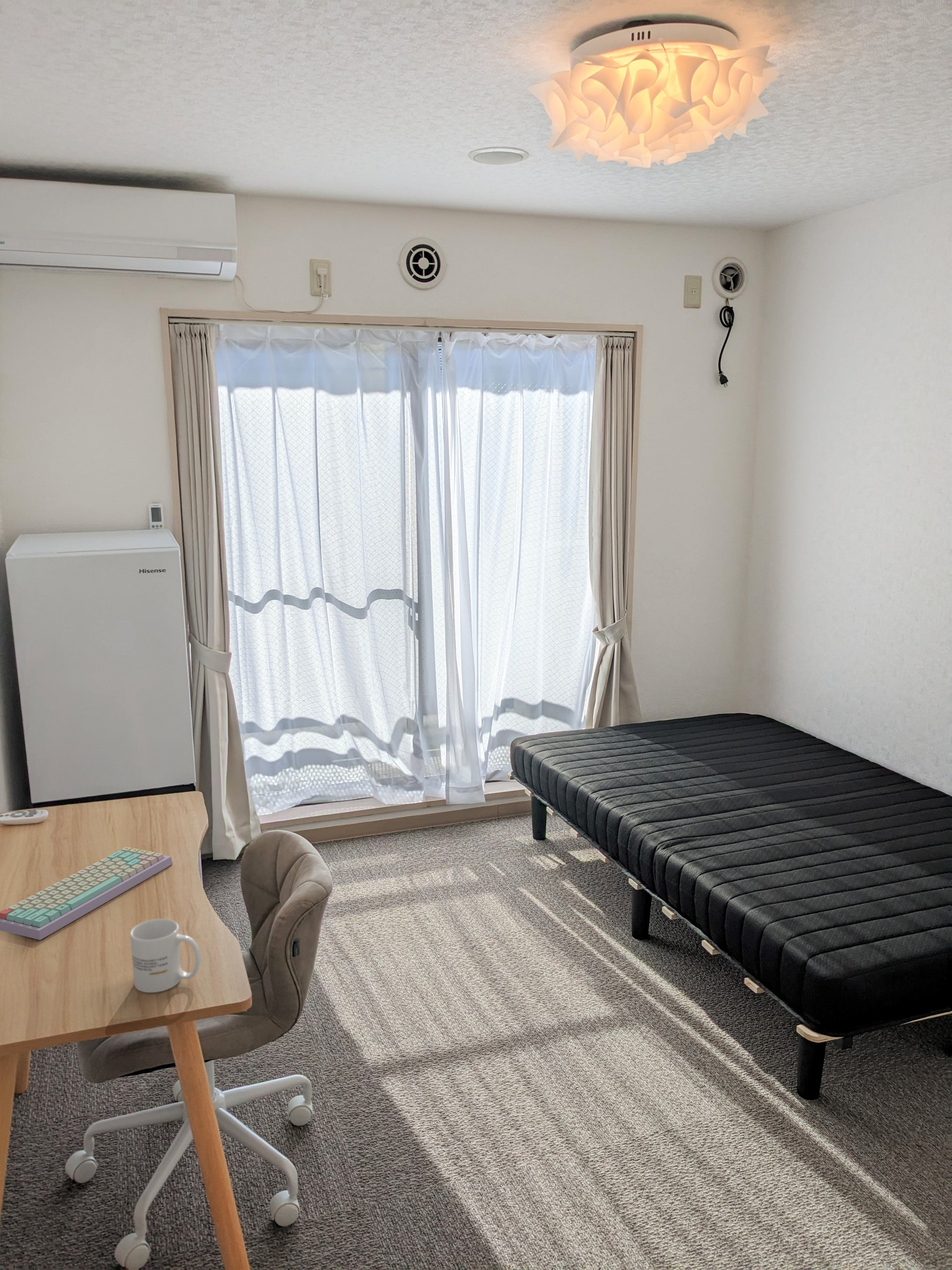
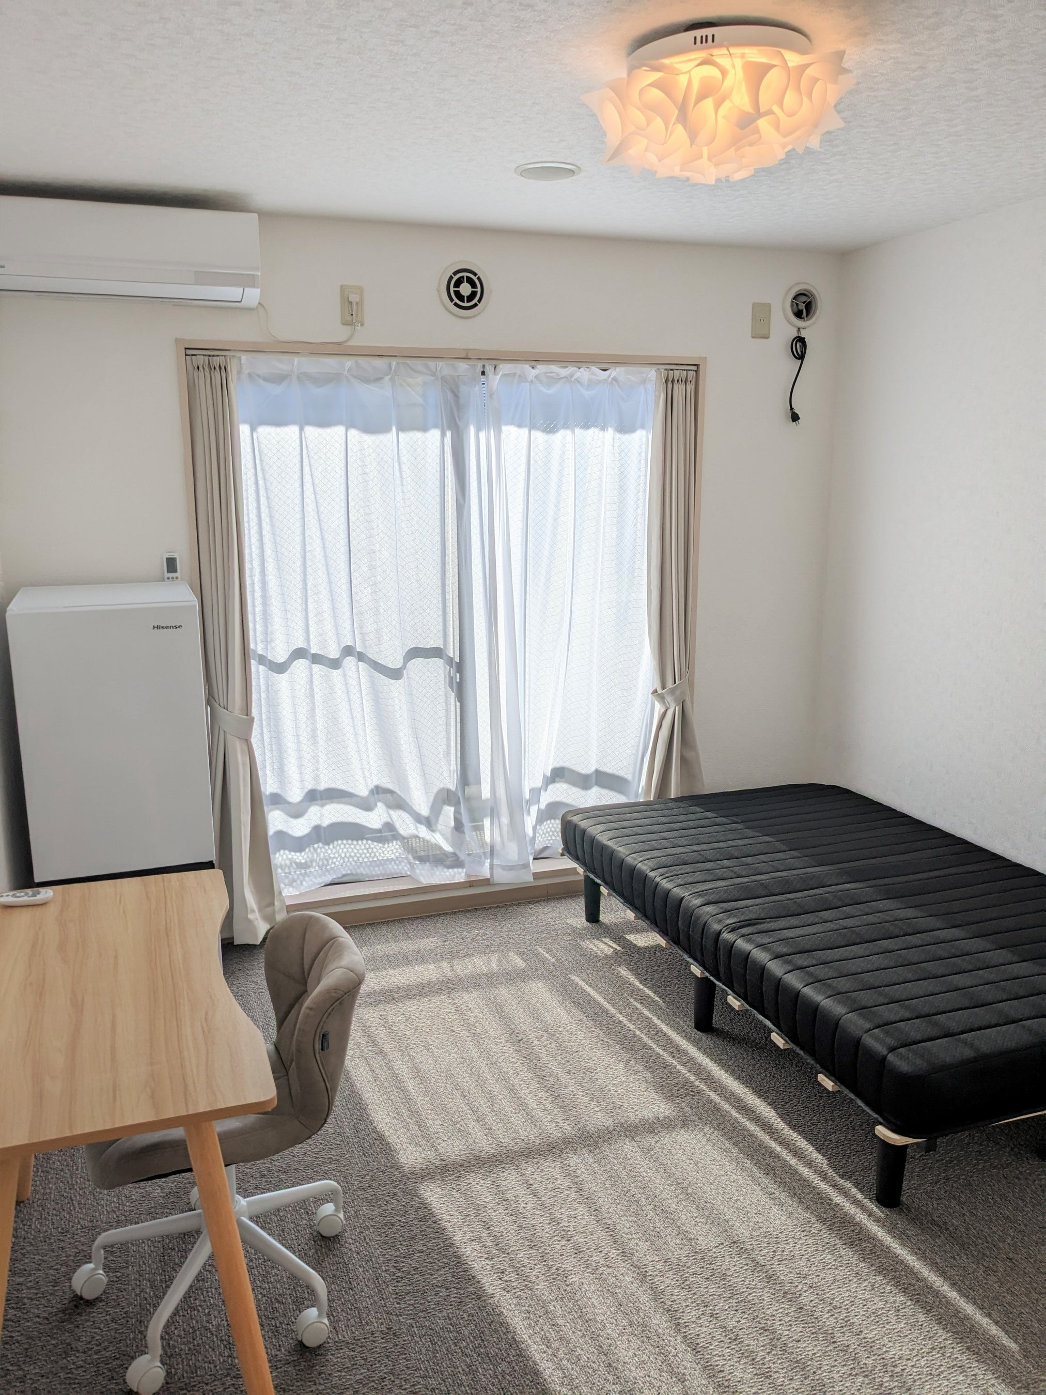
- mug [130,918,201,993]
- keyboard [0,846,173,940]
